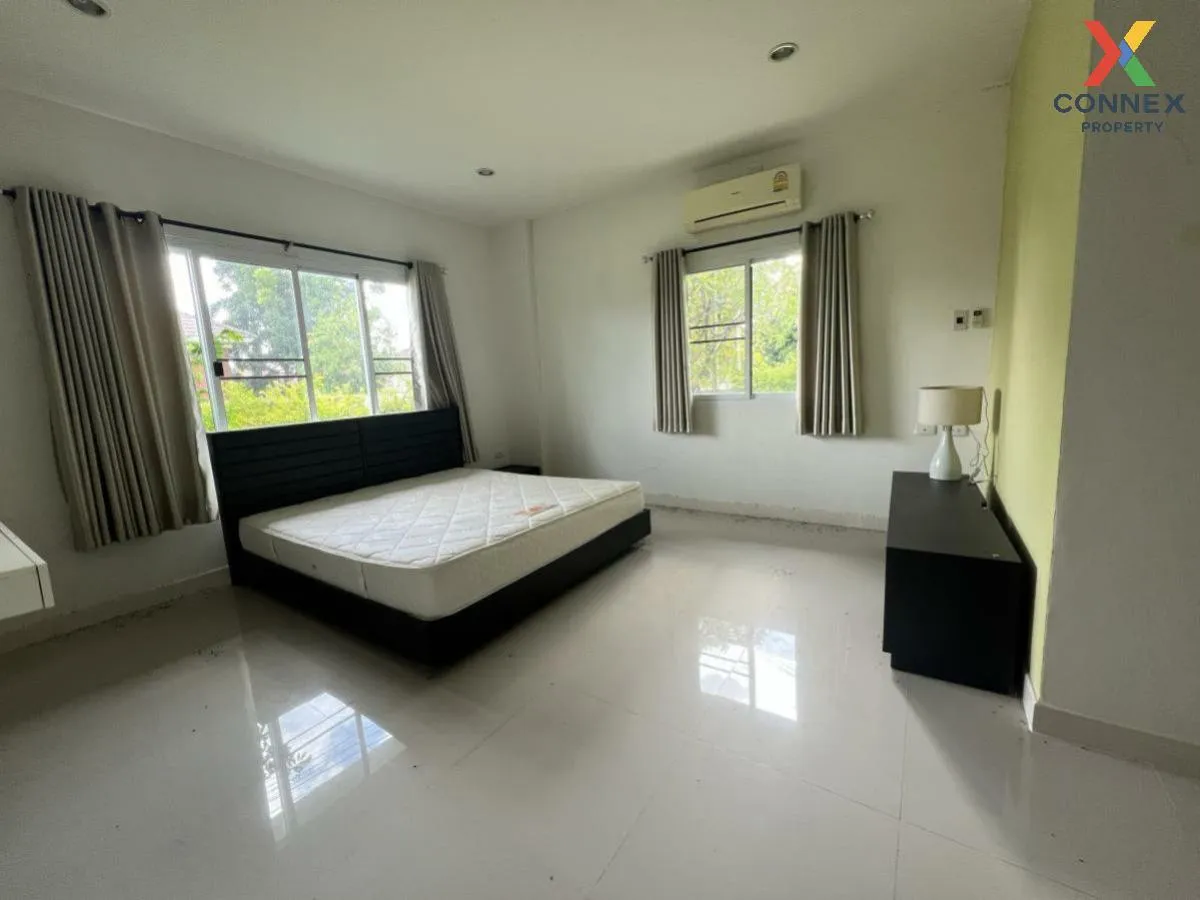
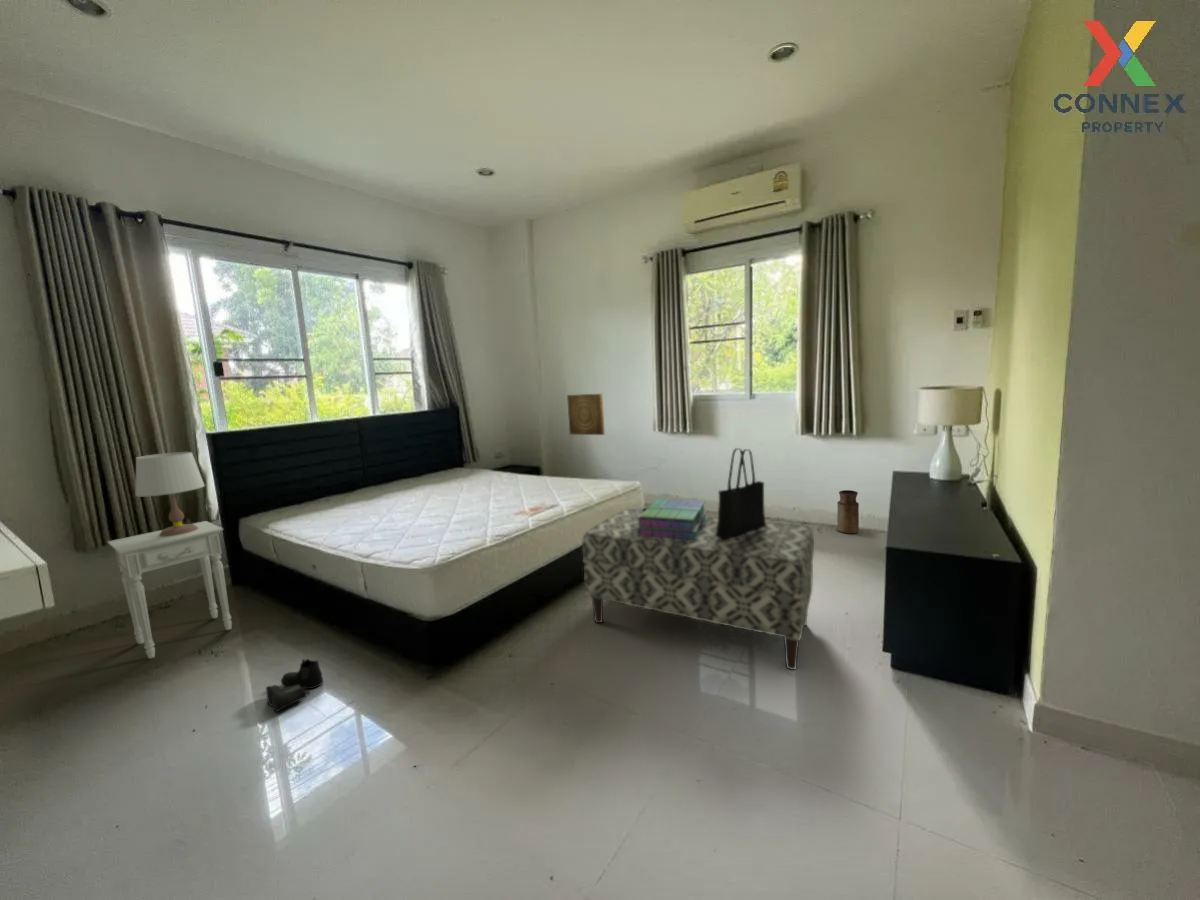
+ boots [265,657,324,713]
+ tote bag [715,447,767,540]
+ wall art [566,393,606,436]
+ table lamp [135,451,206,536]
+ nightstand [107,520,233,660]
+ vase [836,489,860,534]
+ stack of books [637,497,708,540]
+ bench [581,508,815,671]
